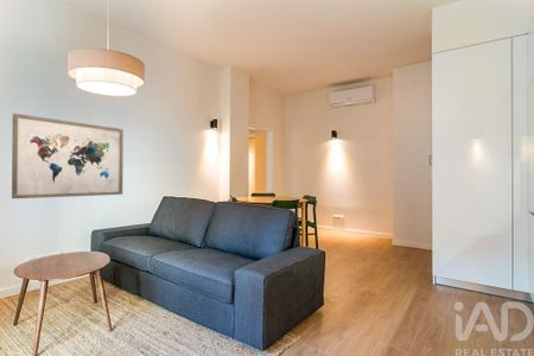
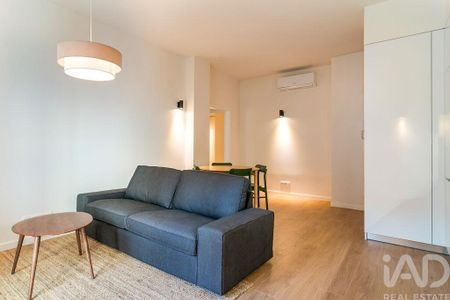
- wall art [11,113,125,199]
